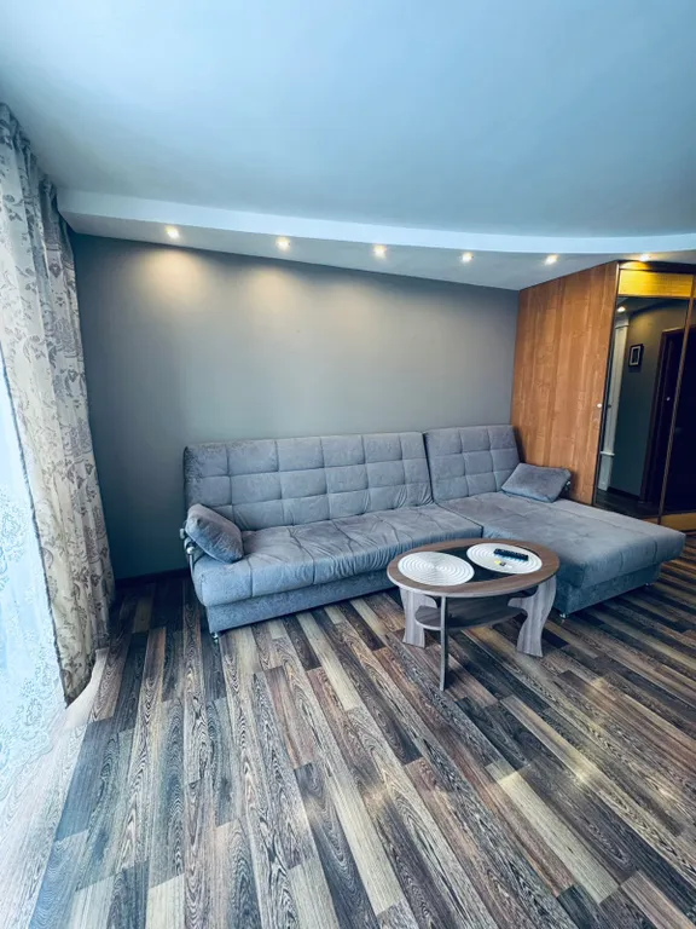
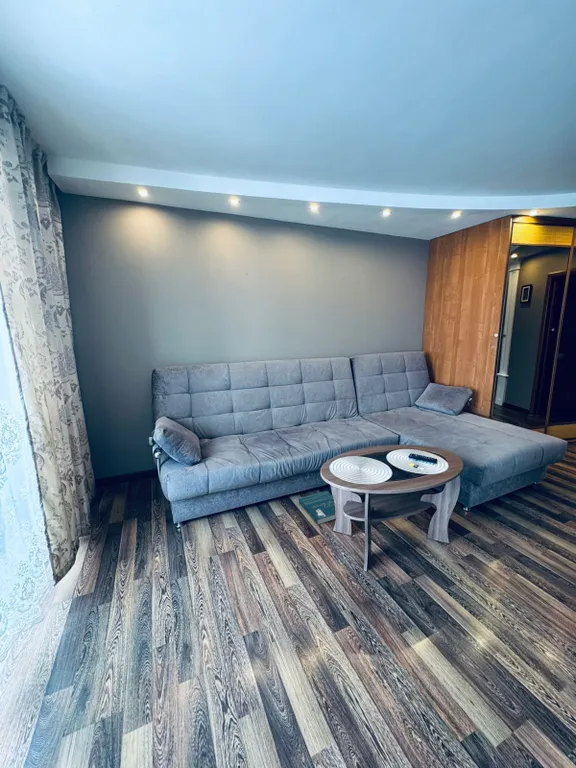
+ book [298,490,337,525]
